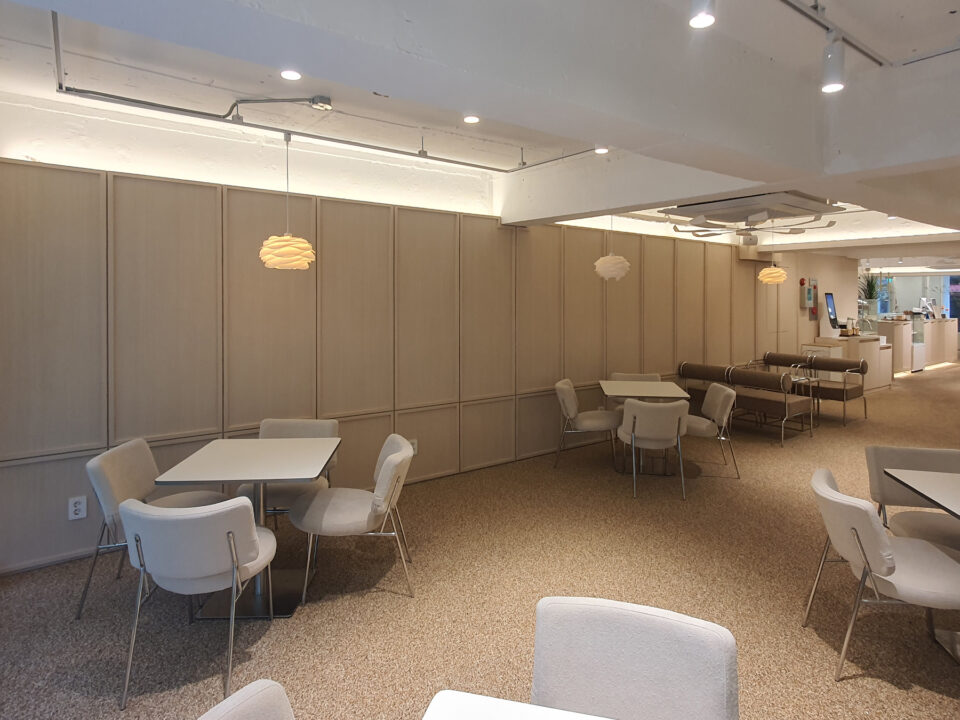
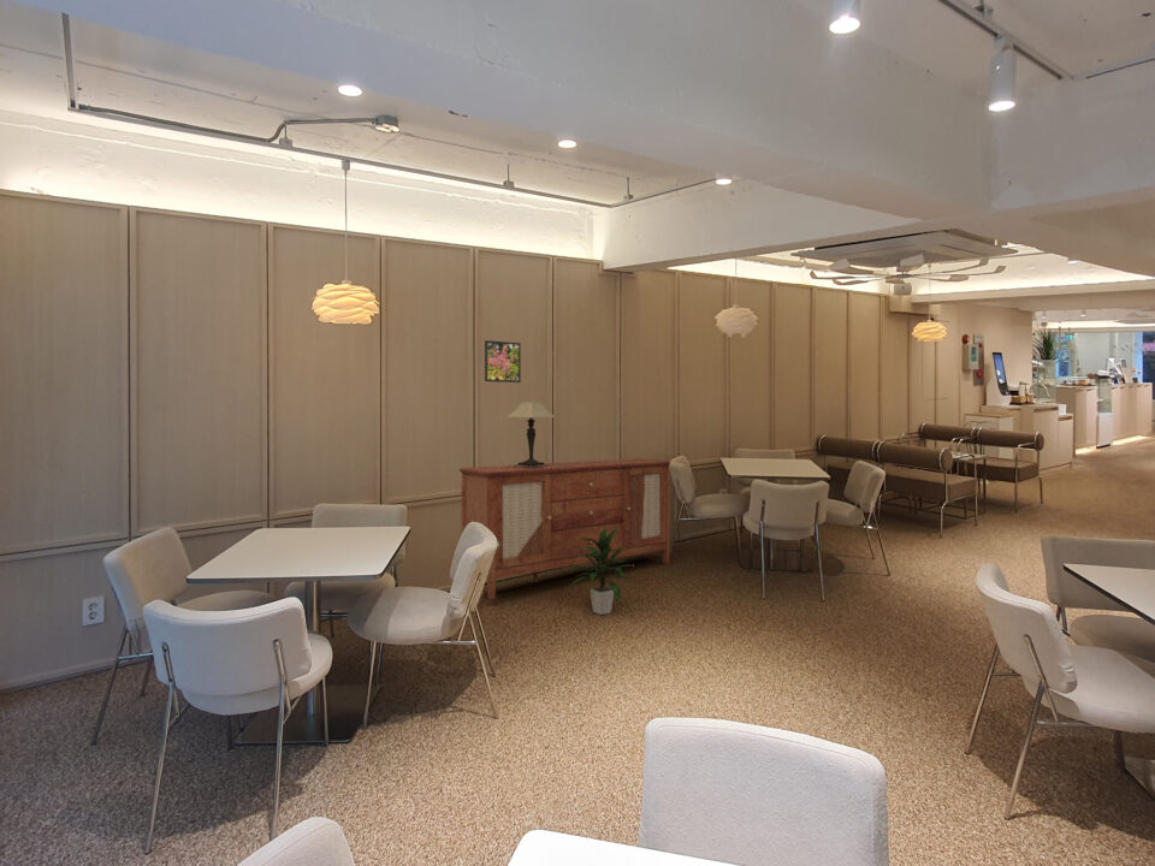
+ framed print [484,339,522,384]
+ indoor plant [567,526,633,616]
+ table lamp [507,401,556,469]
+ sideboard [458,457,671,600]
